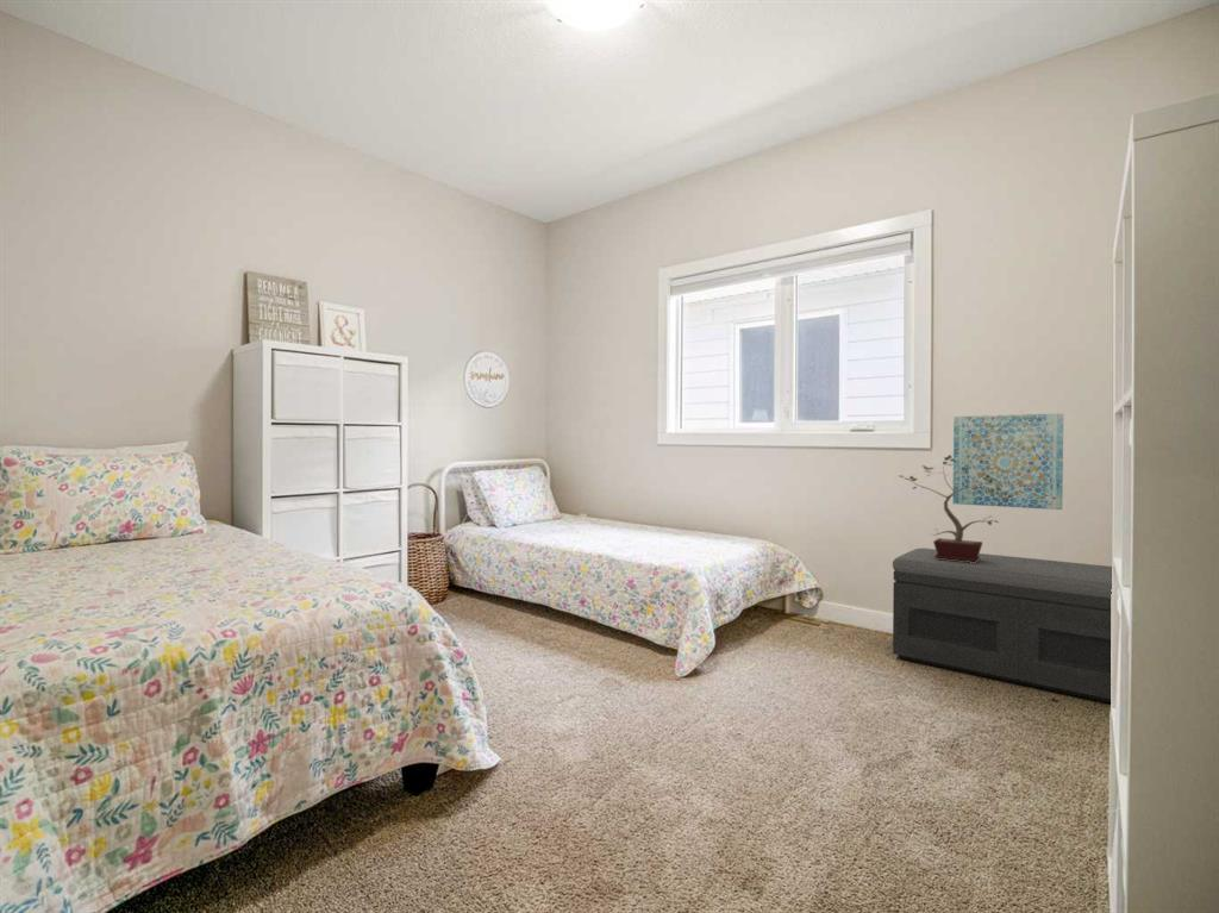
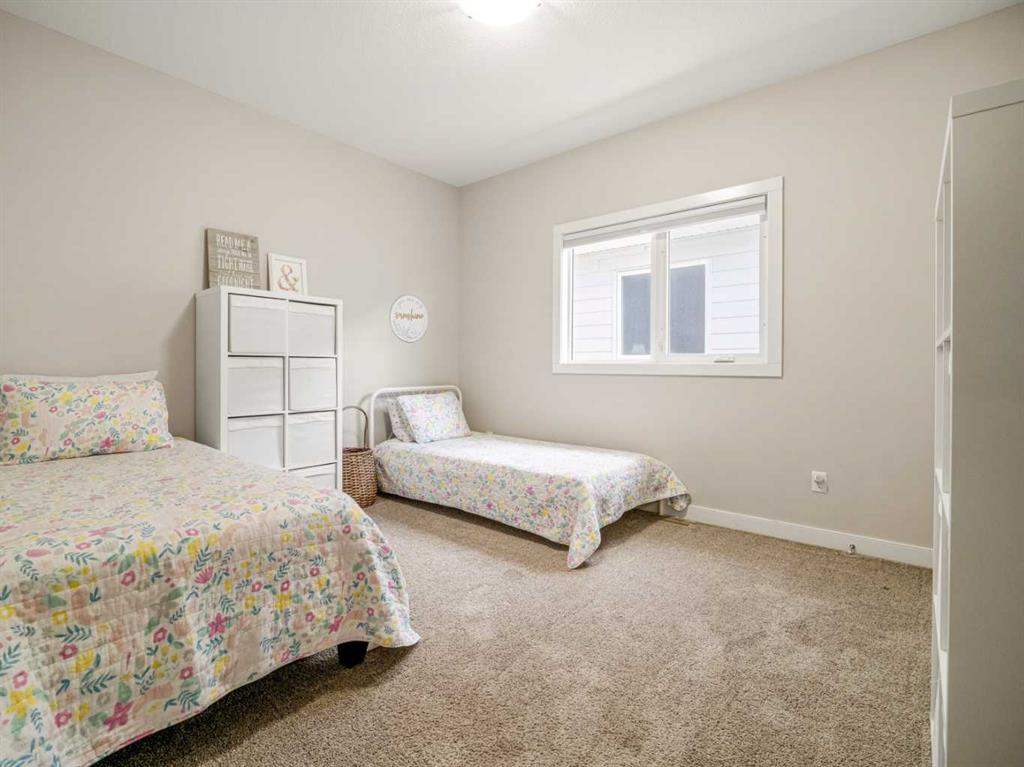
- potted plant [898,454,1002,563]
- storage bench [892,546,1113,703]
- wall art [952,412,1064,511]
